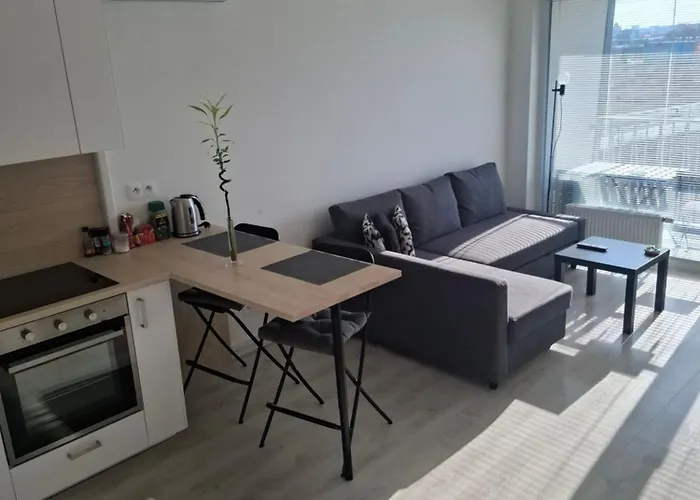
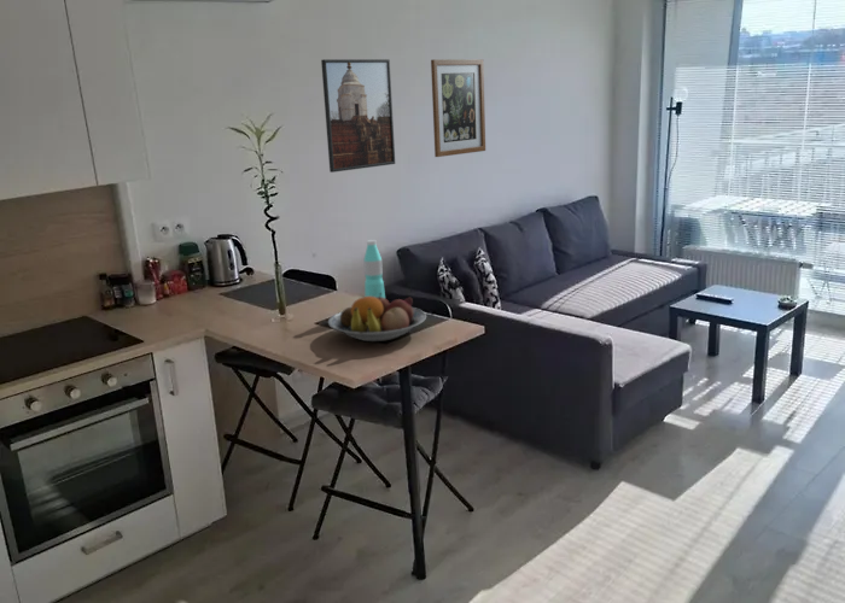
+ fruit bowl [327,293,427,343]
+ water bottle [362,239,386,299]
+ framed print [320,58,396,174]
+ wall art [430,58,486,158]
